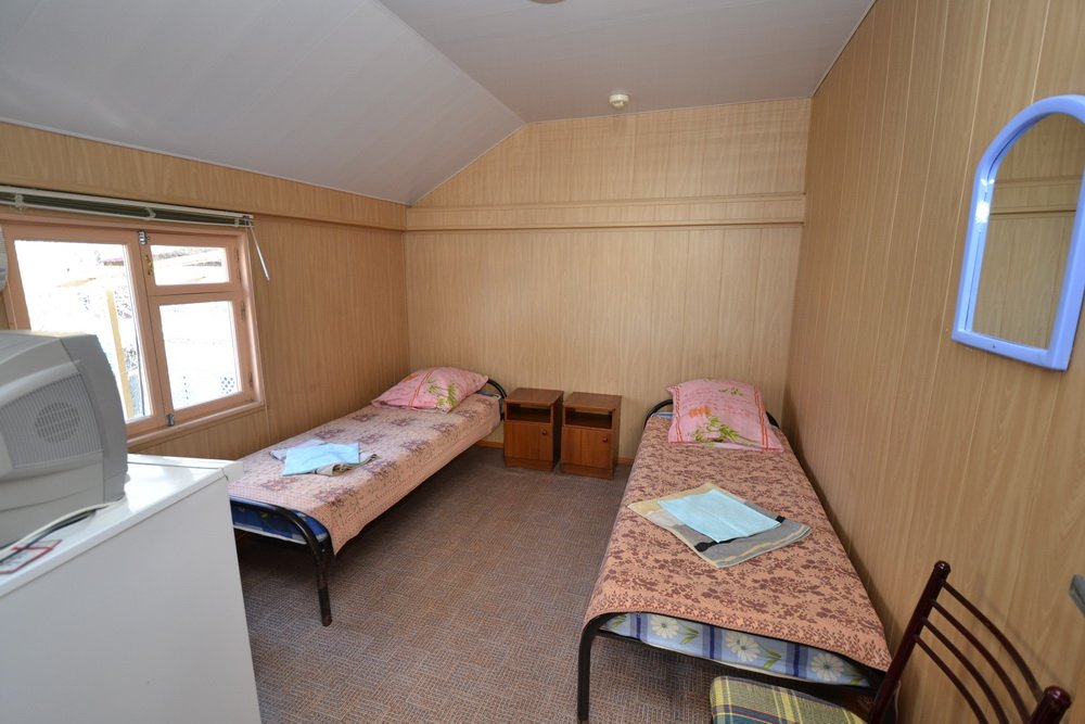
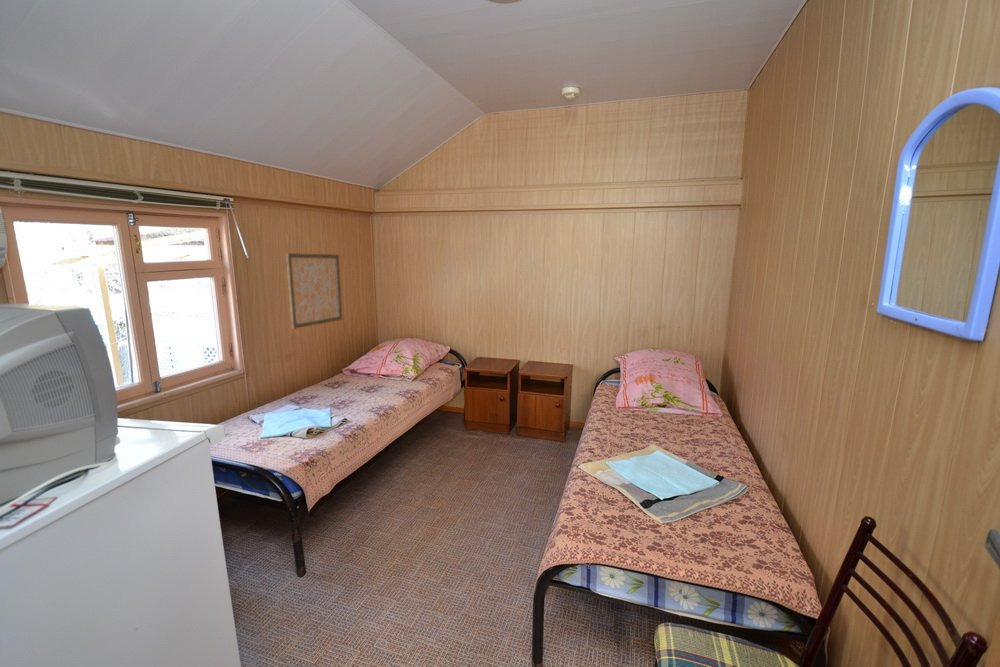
+ wall art [285,252,343,330]
